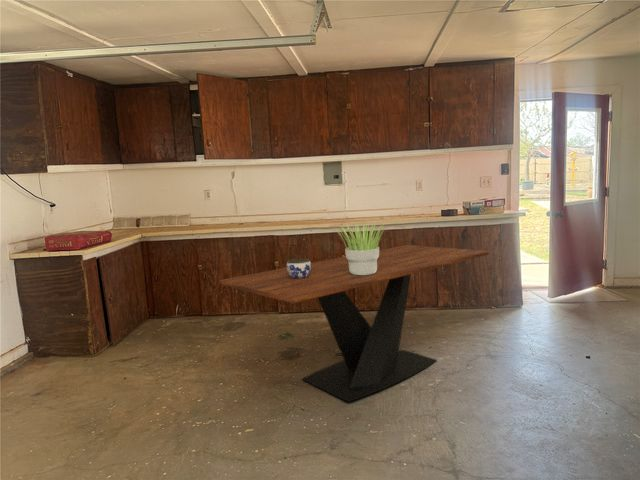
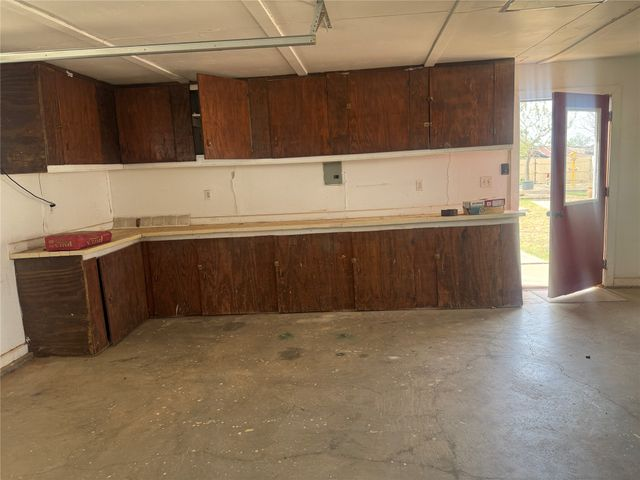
- jar [286,257,312,279]
- dining table [218,244,490,403]
- potted plant [332,222,388,275]
